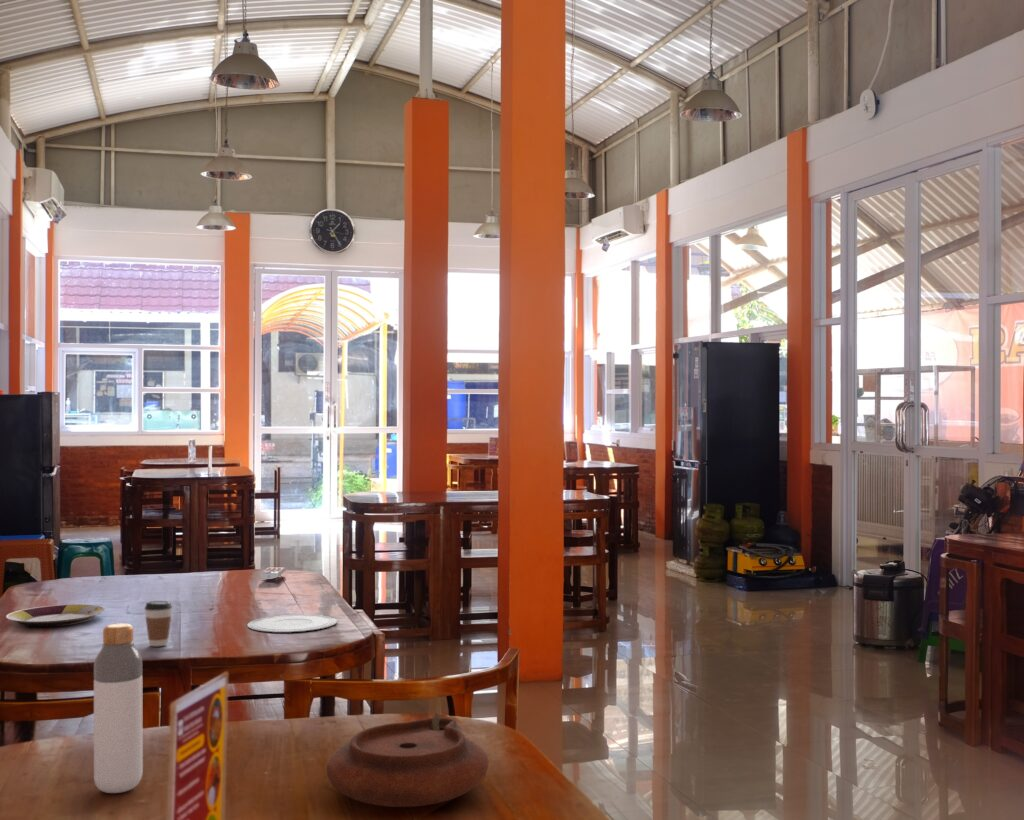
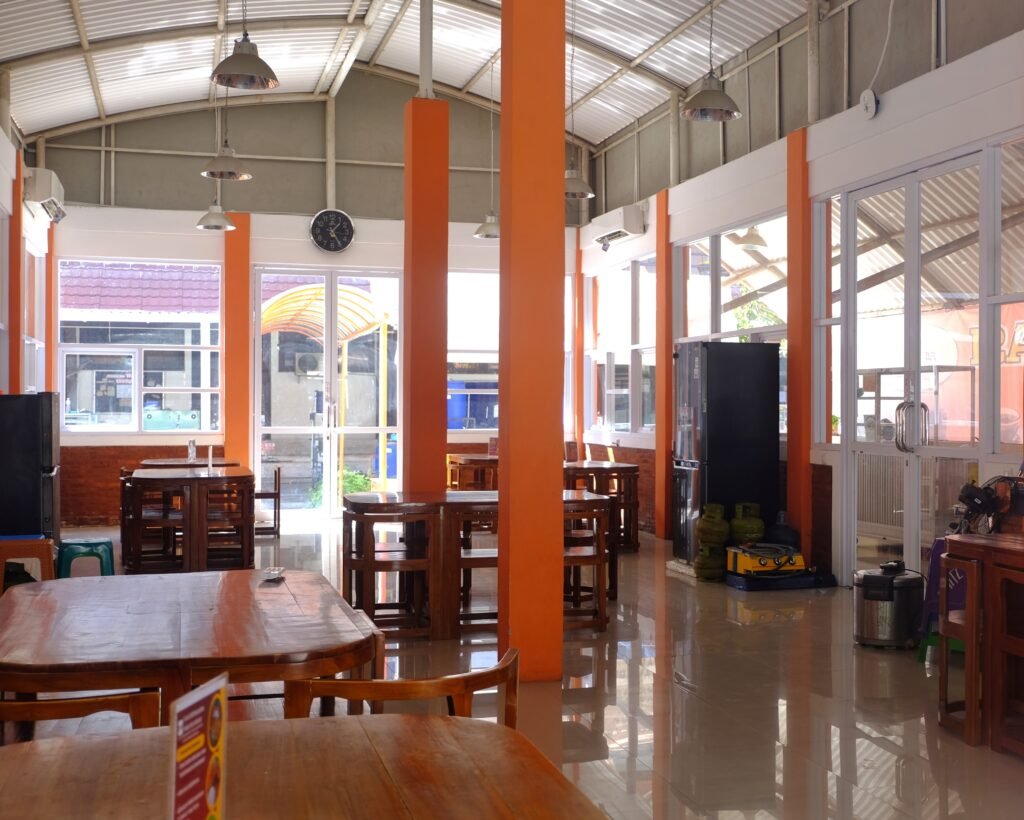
- bottle [93,622,144,794]
- plate [325,712,490,808]
- coffee cup [144,600,173,647]
- plate [5,604,106,627]
- plate [246,614,338,634]
